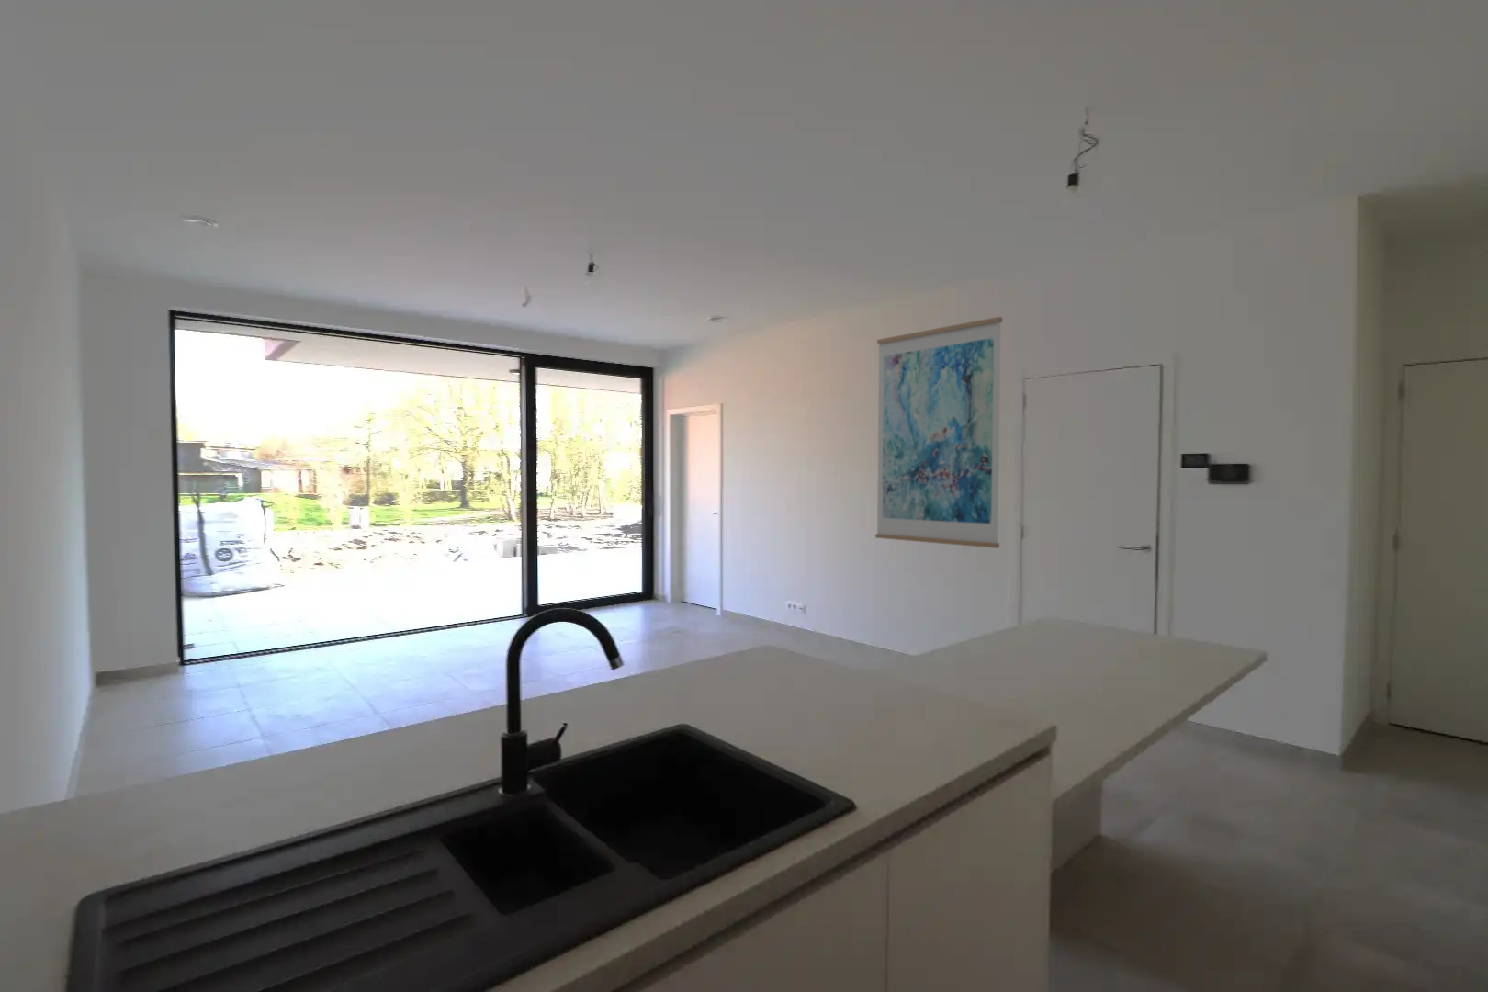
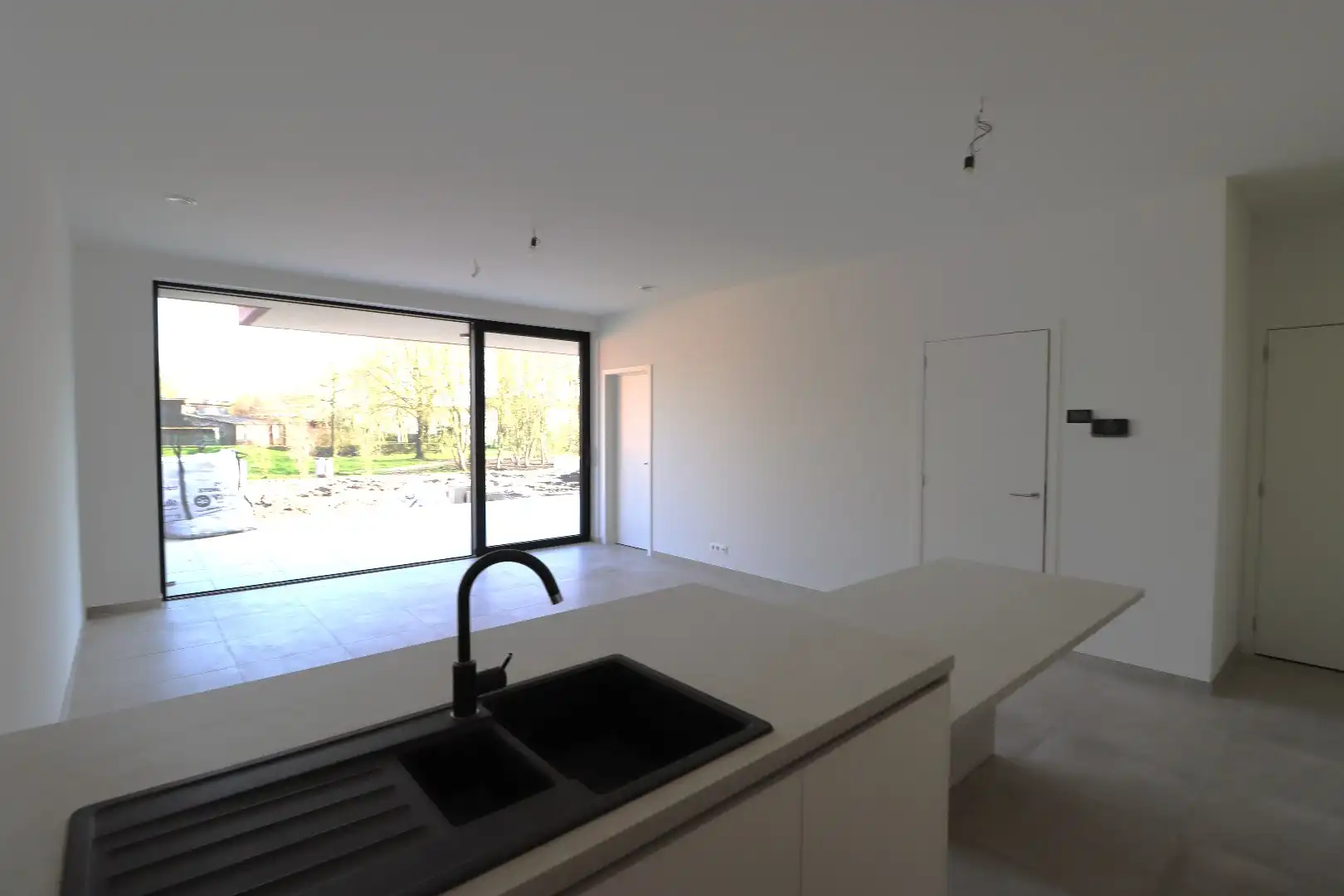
- wall art [875,316,1003,549]
